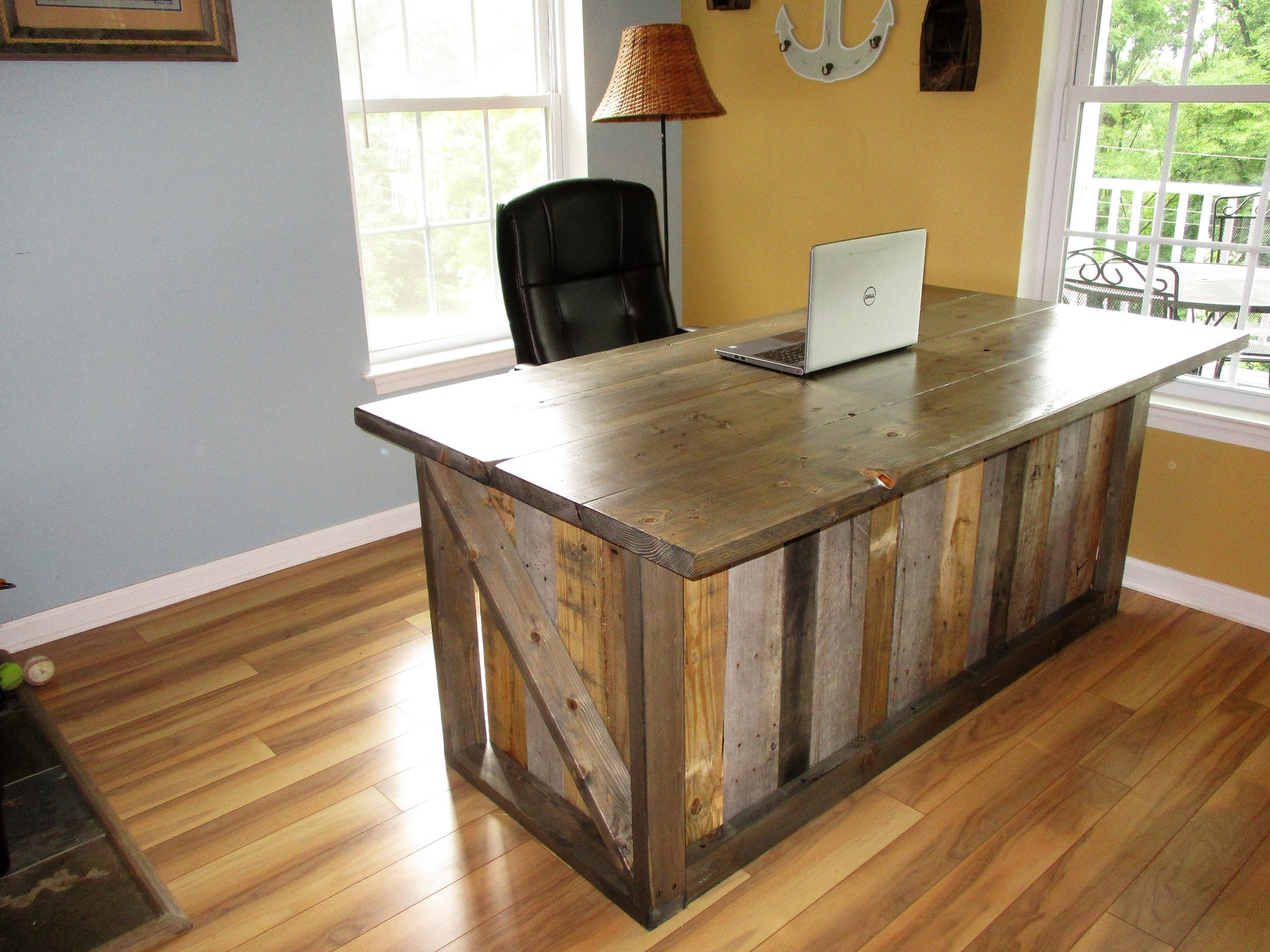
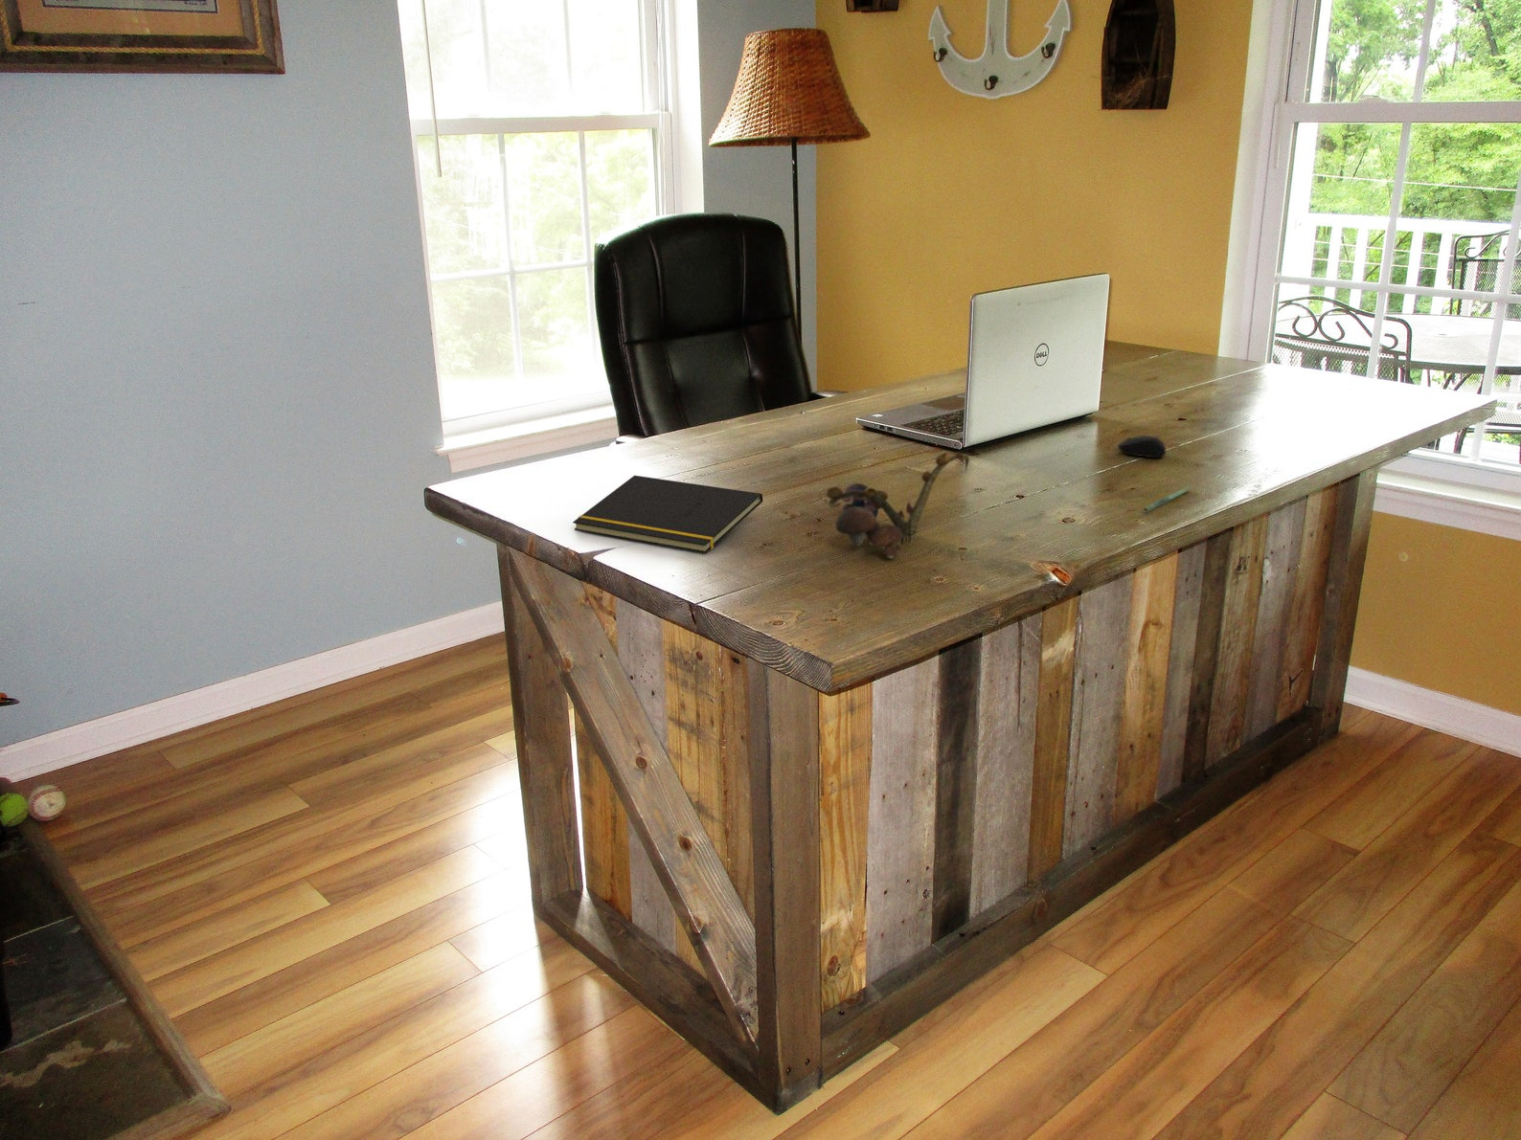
+ computer mouse [1117,435,1168,459]
+ plant [825,451,970,559]
+ notepad [571,474,763,554]
+ pen [1143,486,1190,513]
